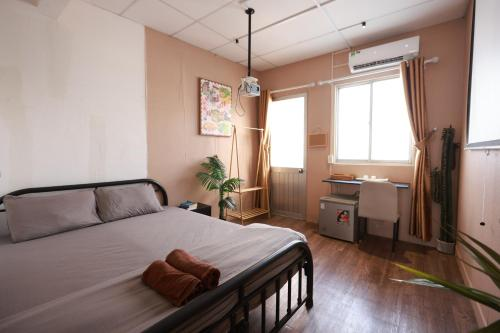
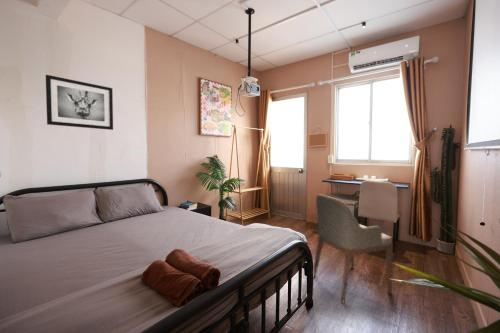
+ armchair [313,193,394,304]
+ wall art [45,74,114,131]
